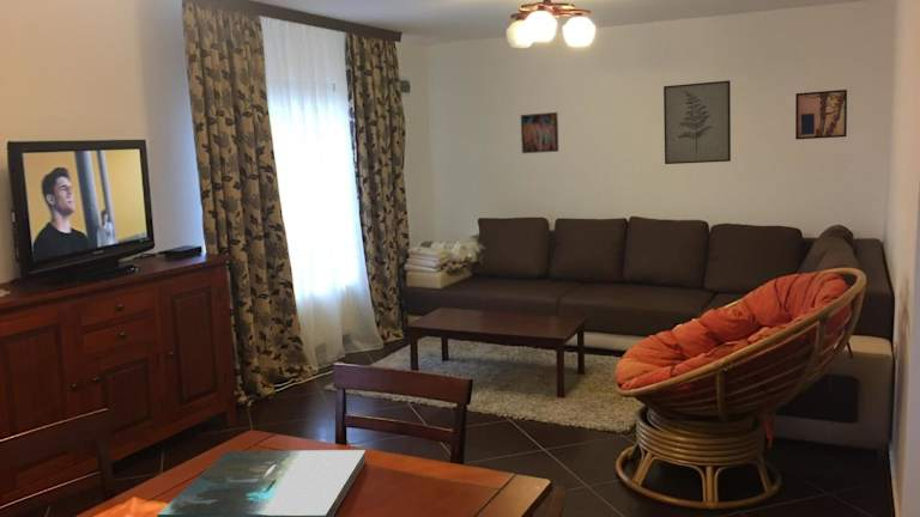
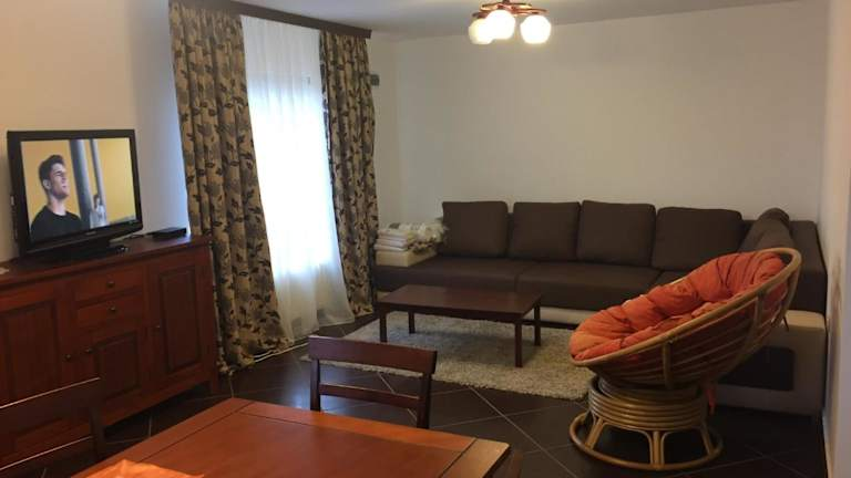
- board game [156,449,367,517]
- wall art [662,79,732,165]
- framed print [520,111,559,154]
- wall art [794,89,848,141]
